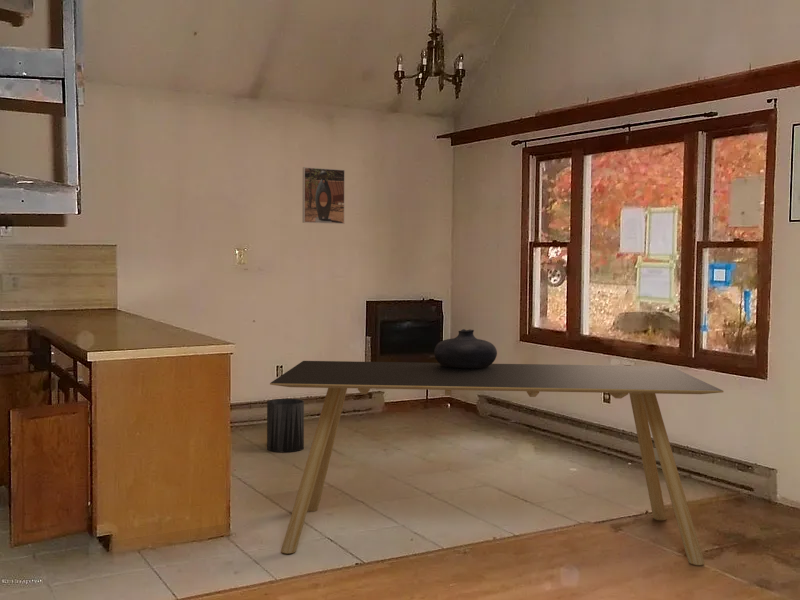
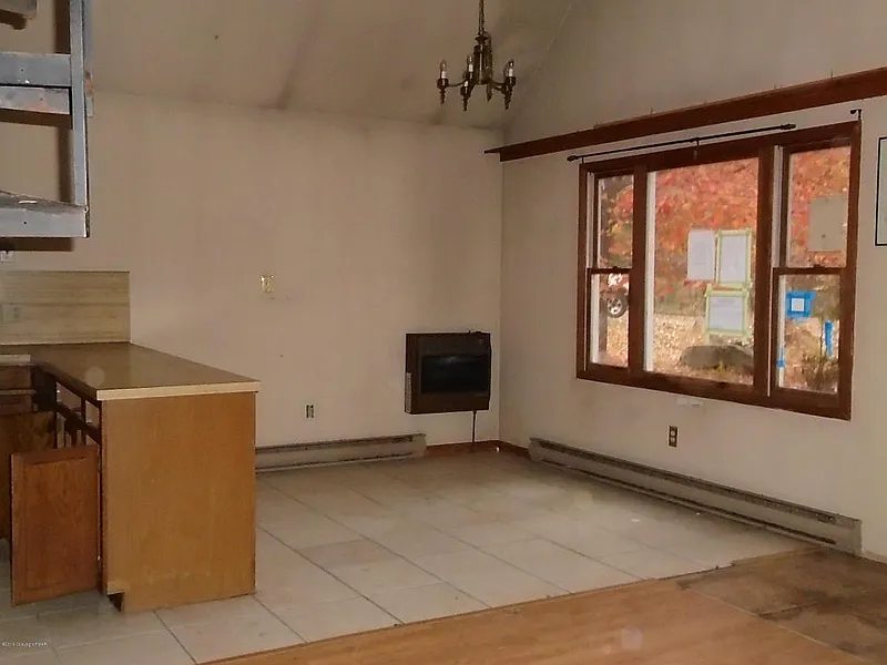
- vase [433,328,498,369]
- dining table [269,360,725,566]
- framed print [302,166,346,225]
- trash can [266,398,305,453]
